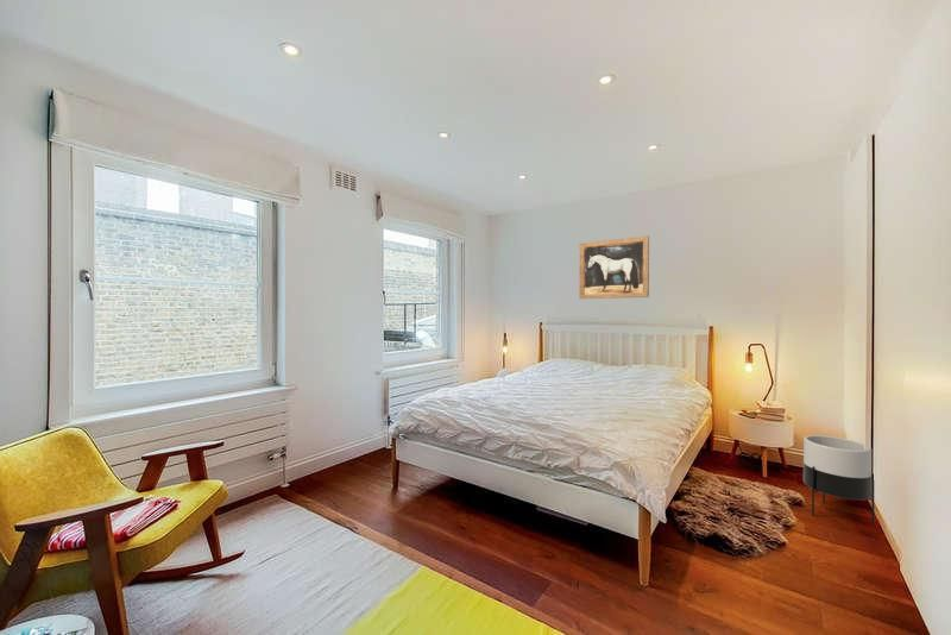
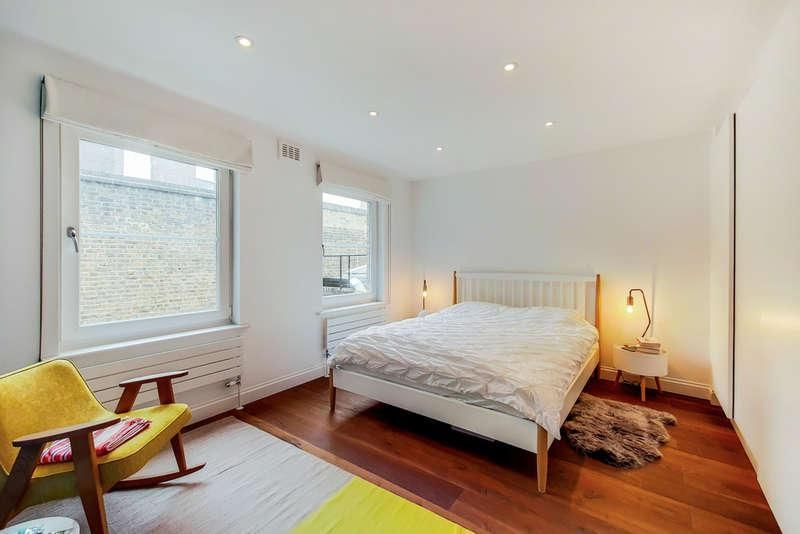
- wall art [578,234,650,300]
- planter [802,434,875,527]
